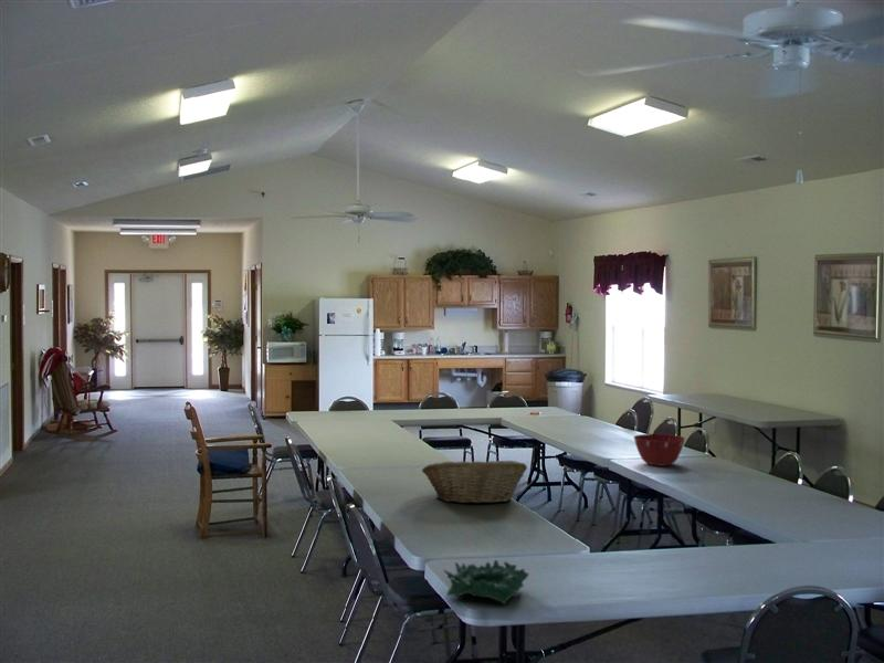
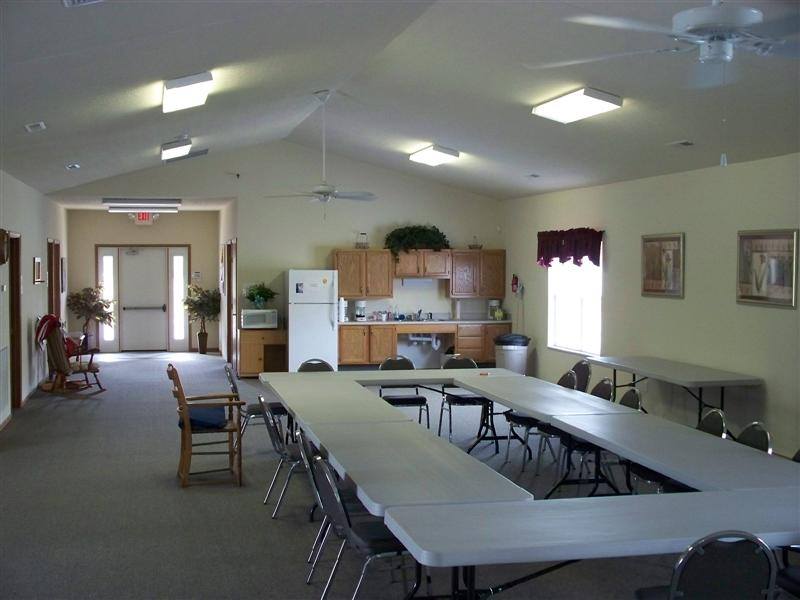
- decorative bowl [443,559,529,606]
- fruit basket [421,459,528,505]
- mixing bowl [632,433,686,467]
